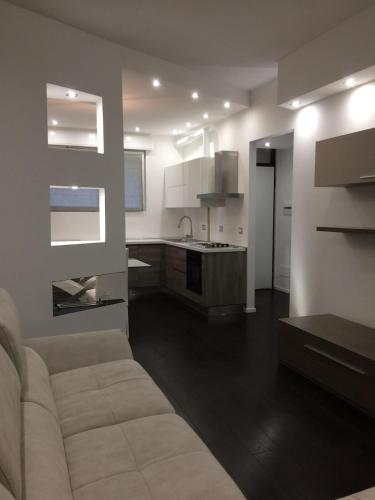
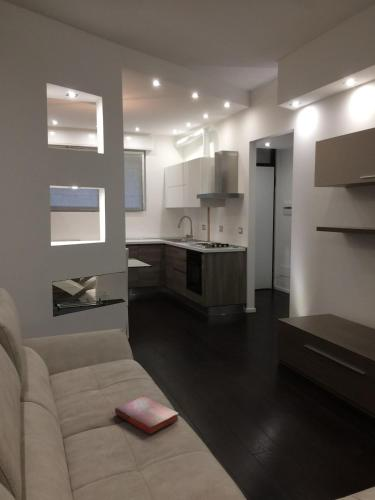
+ hardback book [114,395,180,436]
